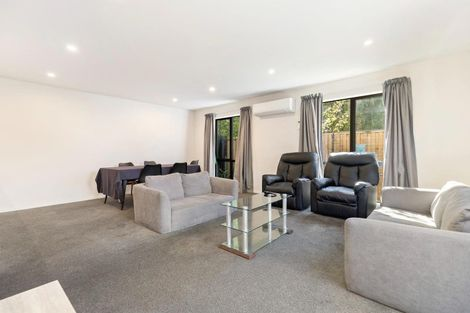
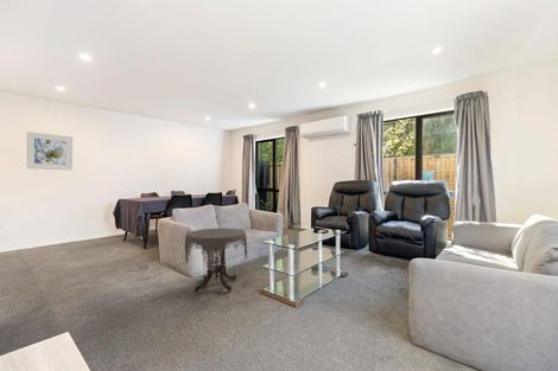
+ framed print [26,130,74,172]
+ side table [184,228,249,293]
